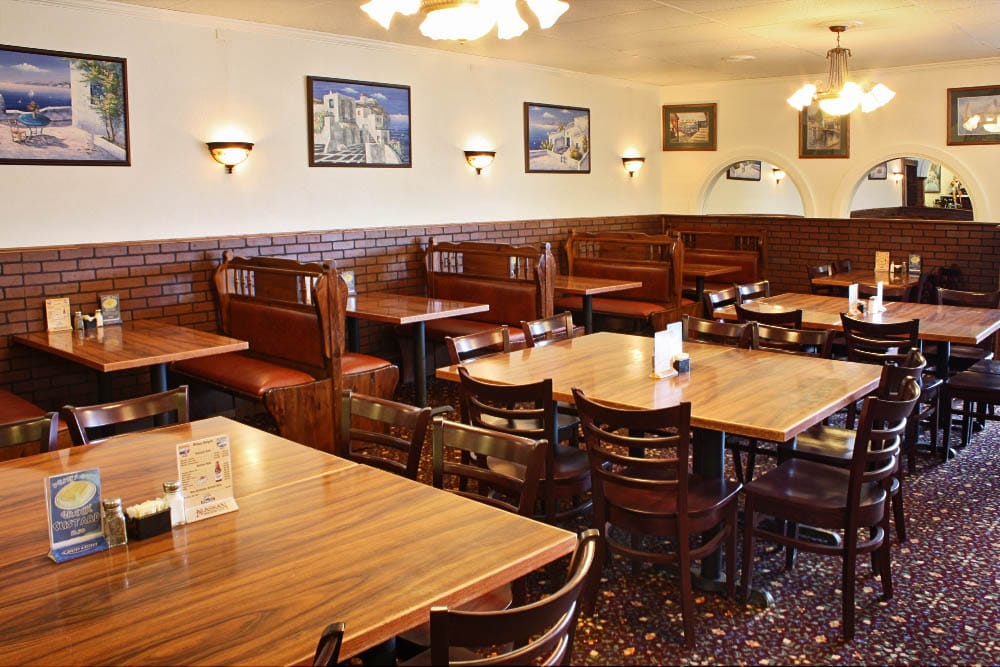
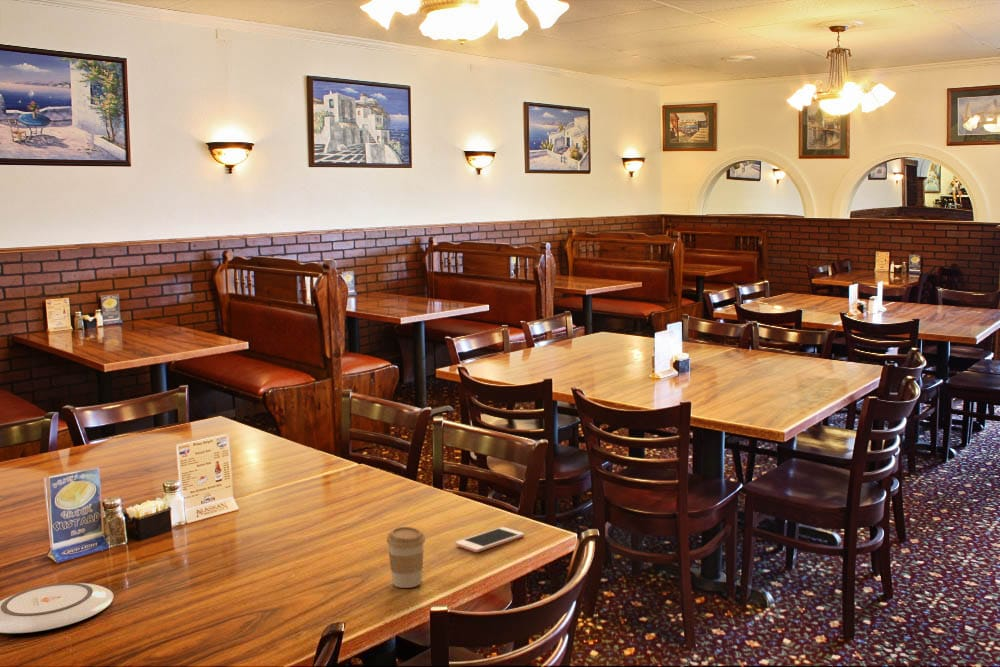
+ cell phone [455,526,525,553]
+ plate [0,582,114,634]
+ coffee cup [386,526,426,589]
